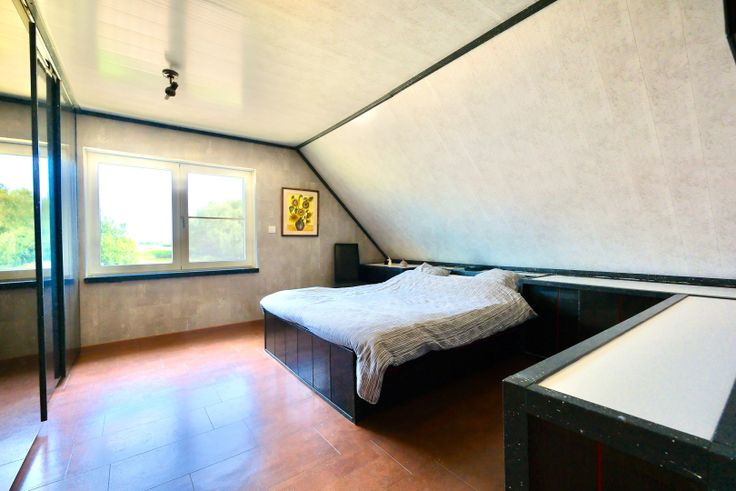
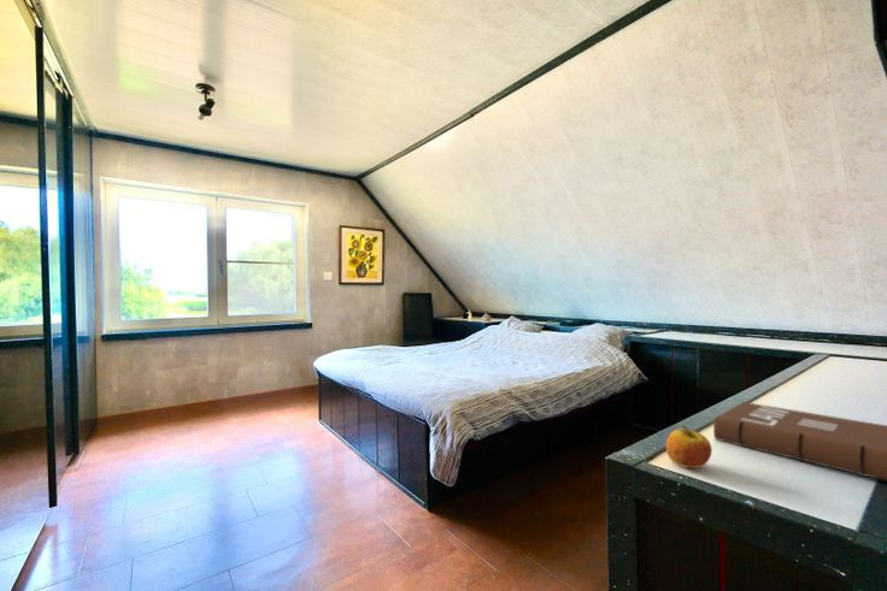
+ book [712,401,887,481]
+ apple [665,424,713,469]
